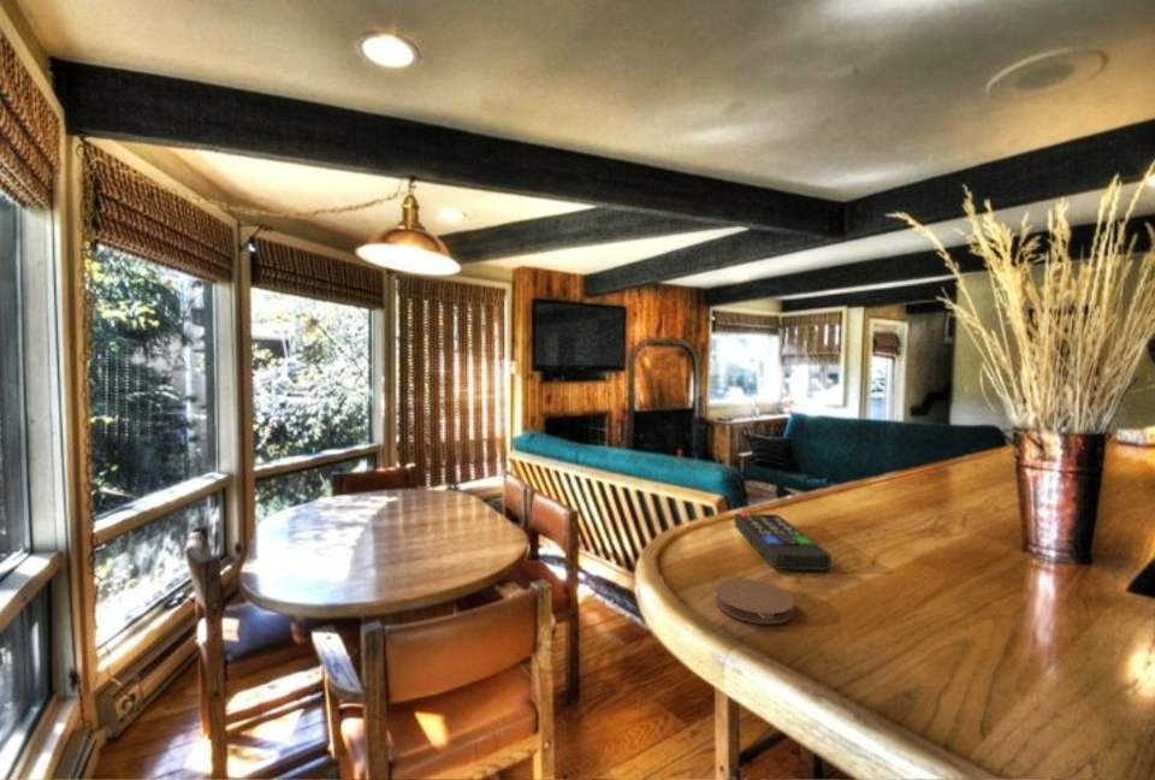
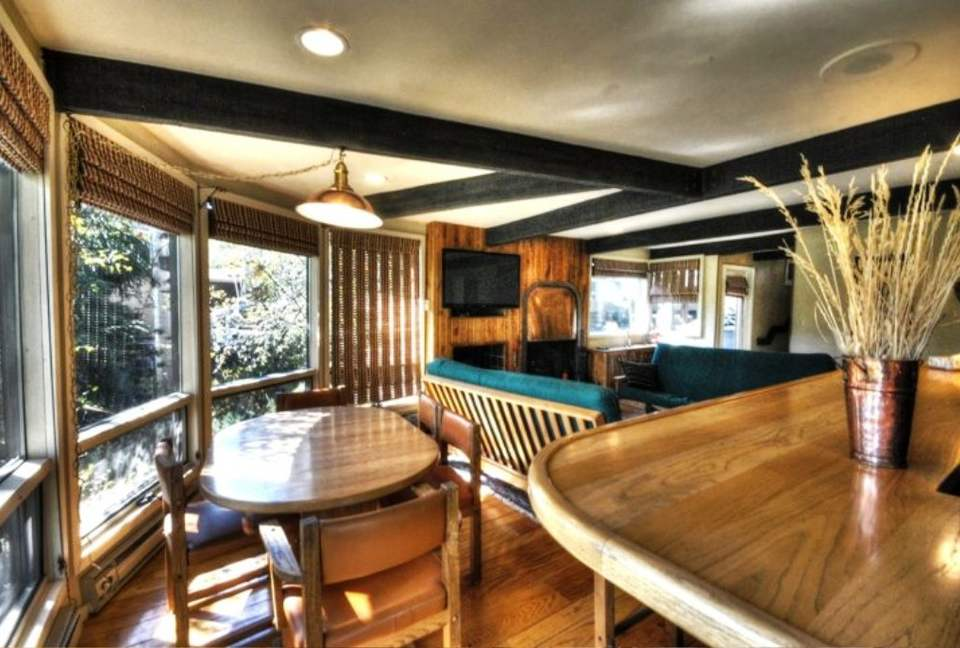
- coaster [715,578,795,625]
- remote control [734,512,831,572]
